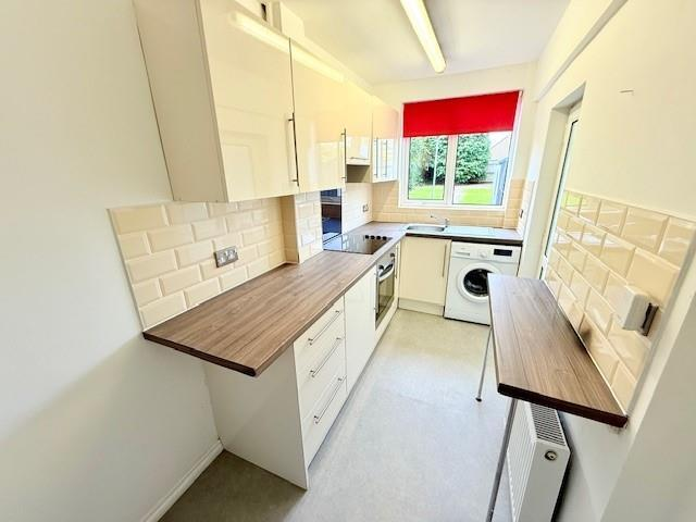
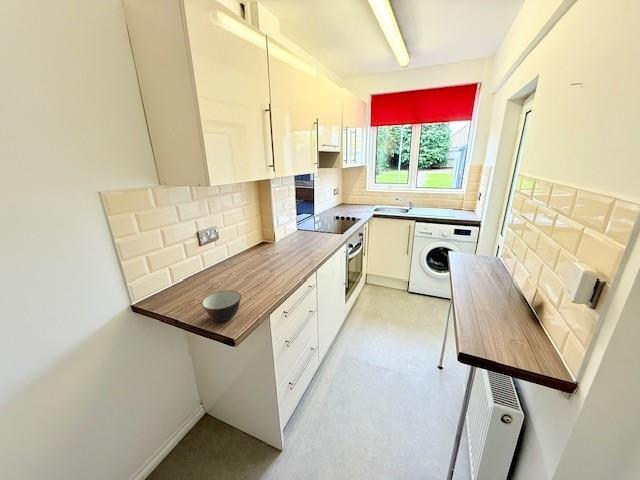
+ soup bowl [201,289,242,322]
